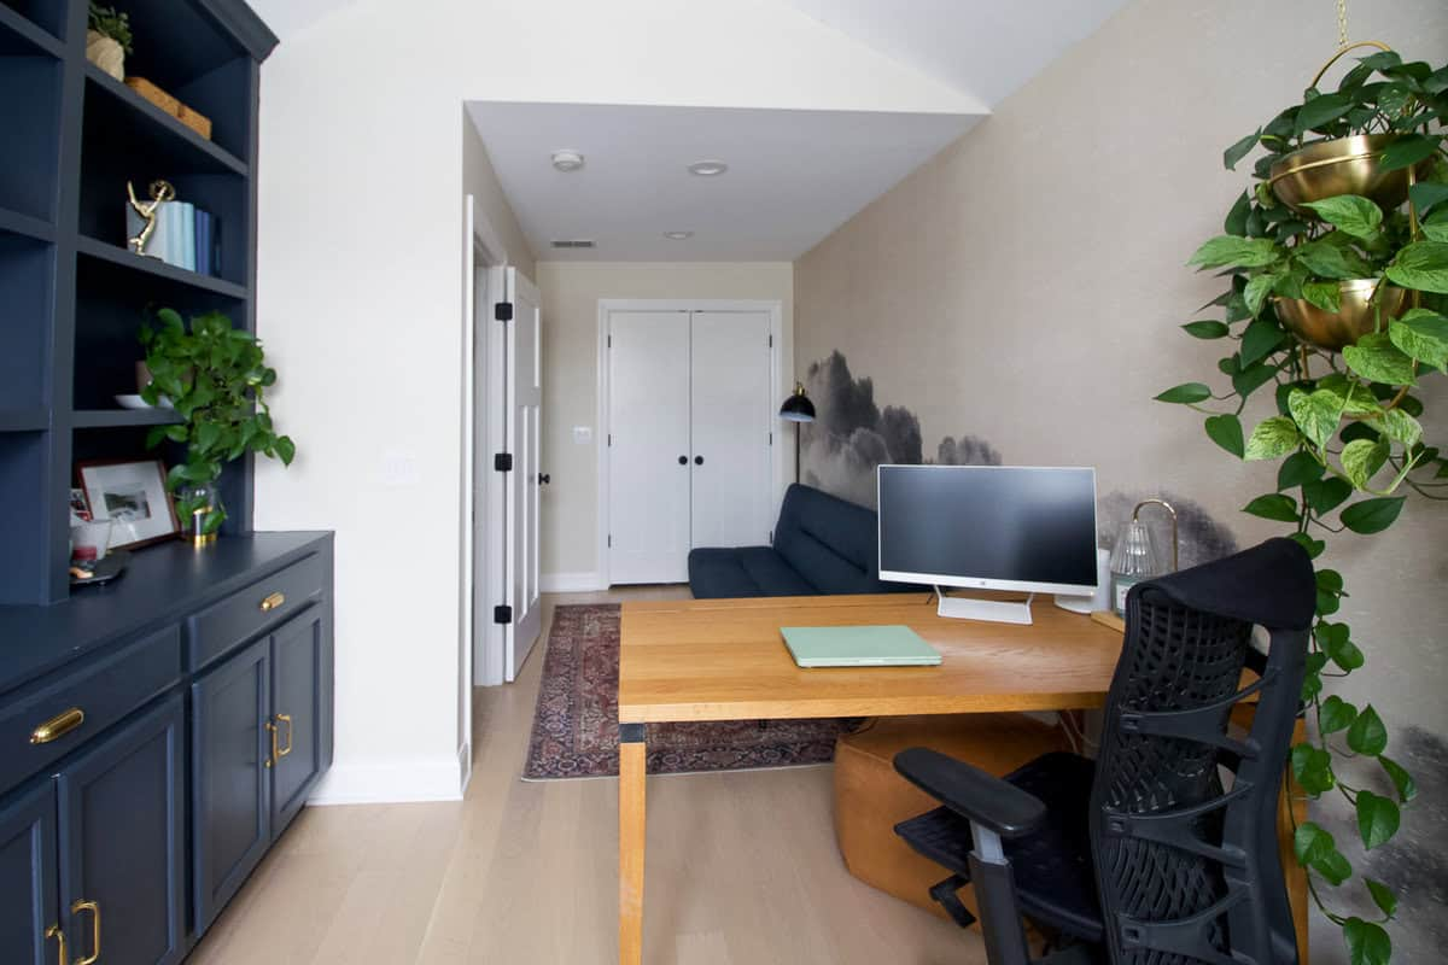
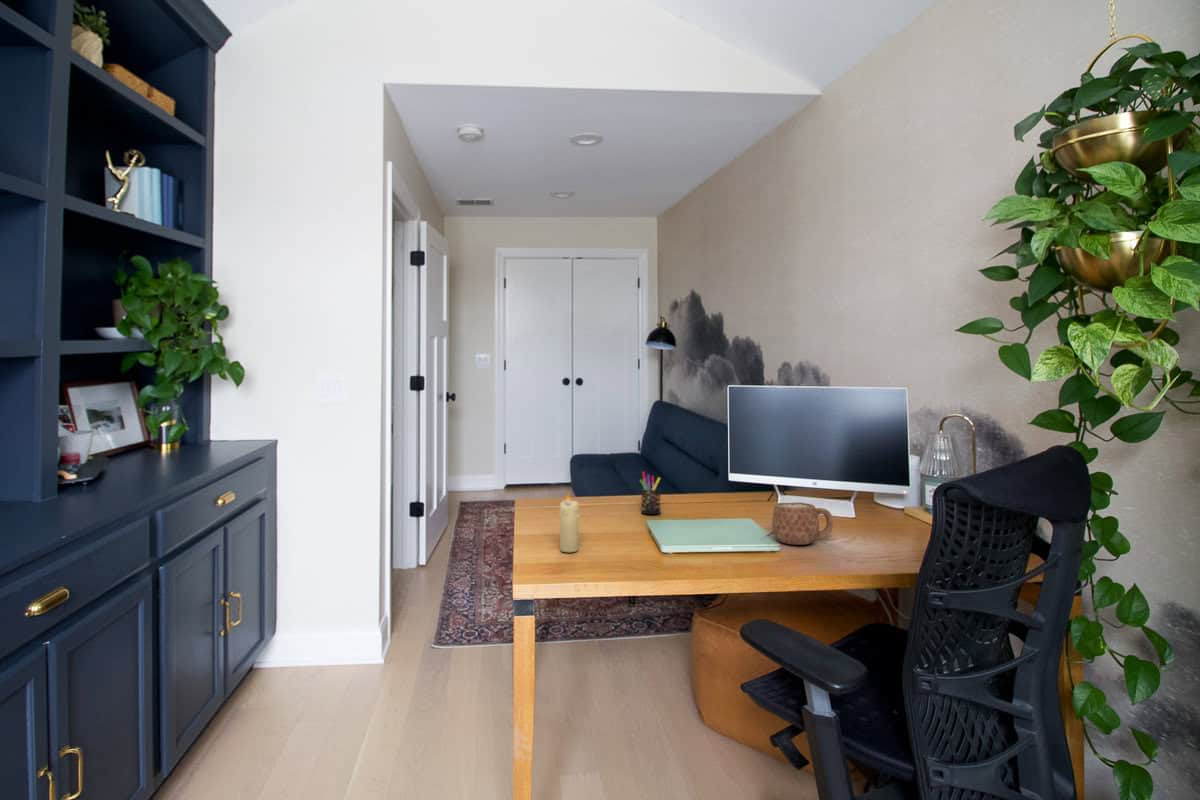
+ mug [771,501,834,546]
+ candle [558,490,580,553]
+ pen holder [639,471,662,515]
